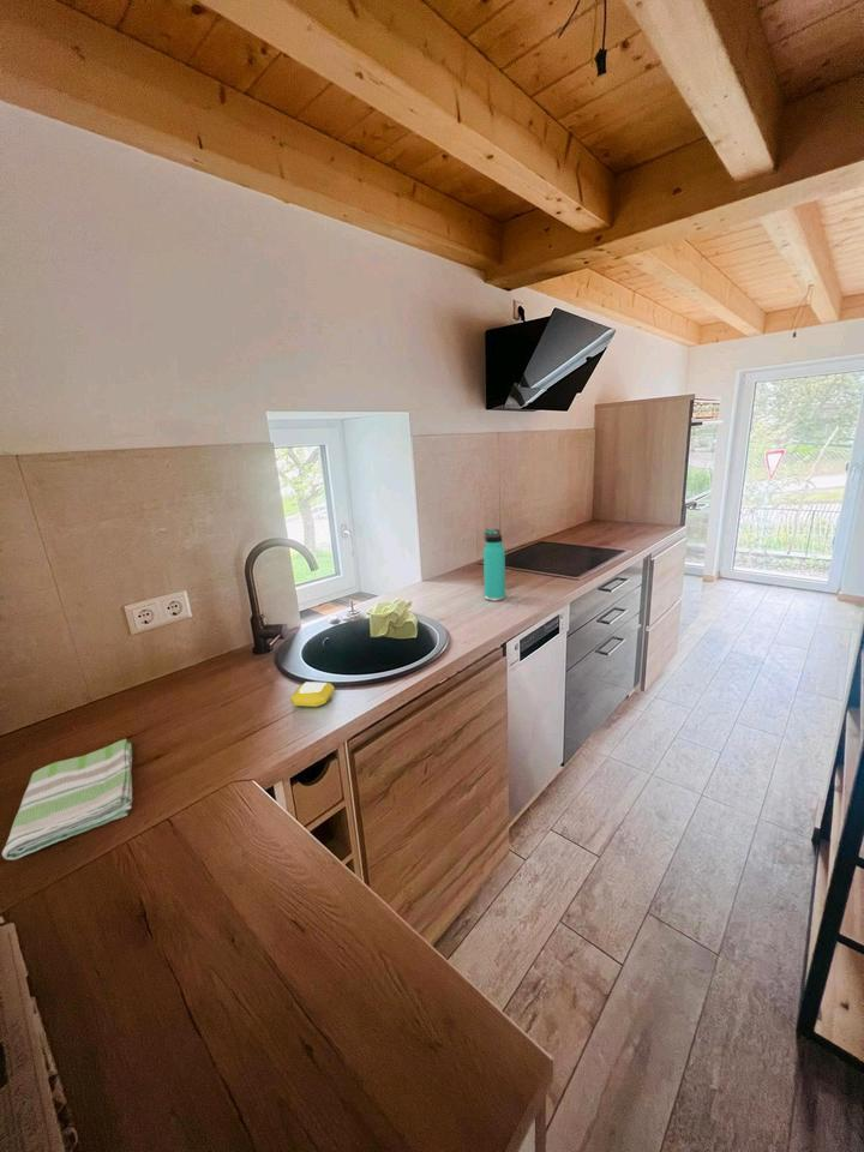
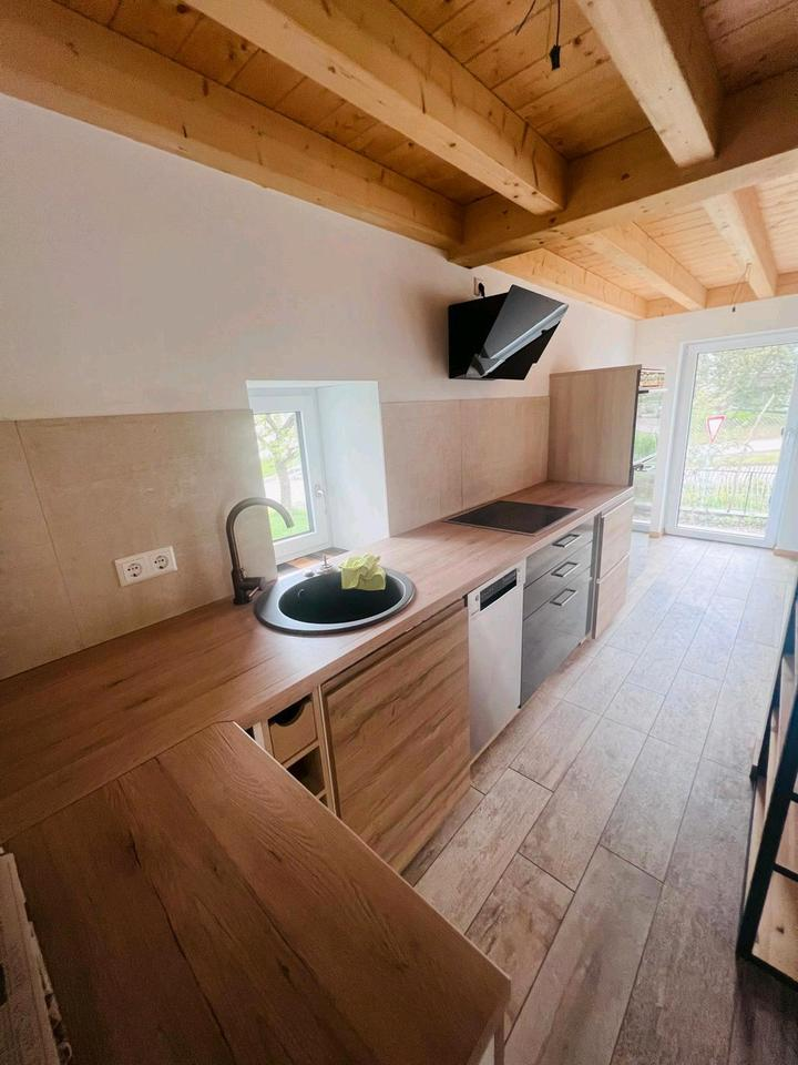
- dish towel [1,738,133,862]
- soap bar [289,680,336,708]
- thermos bottle [482,528,506,602]
